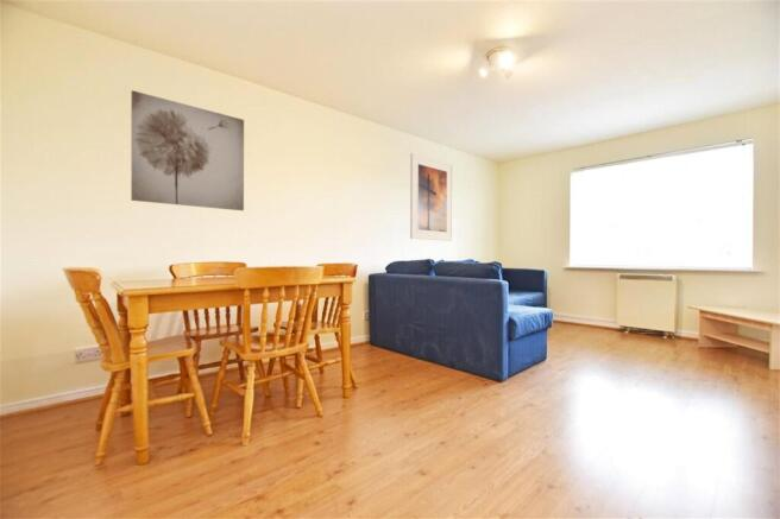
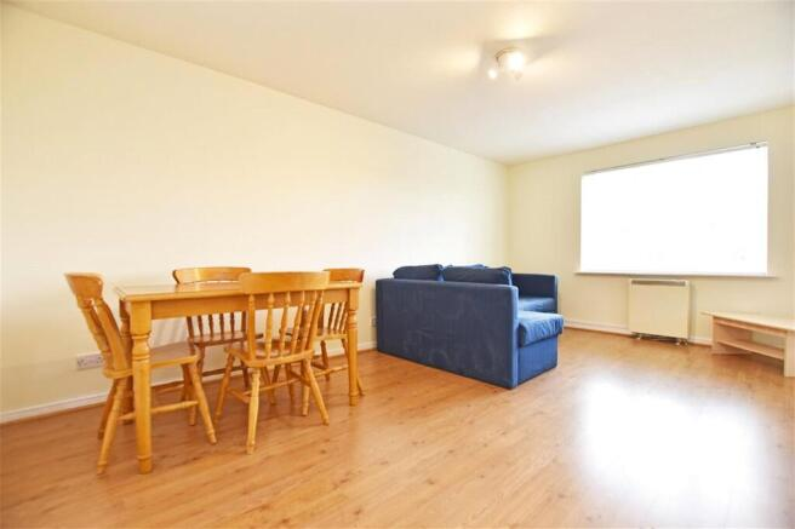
- wall art [130,89,245,211]
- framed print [409,152,454,242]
